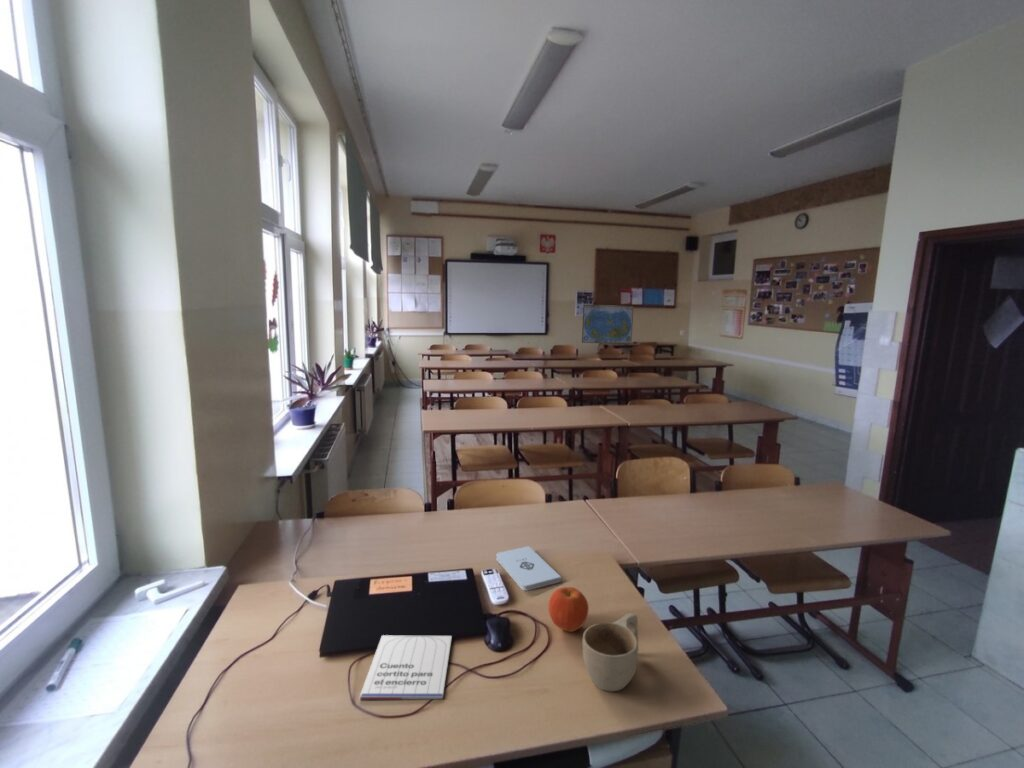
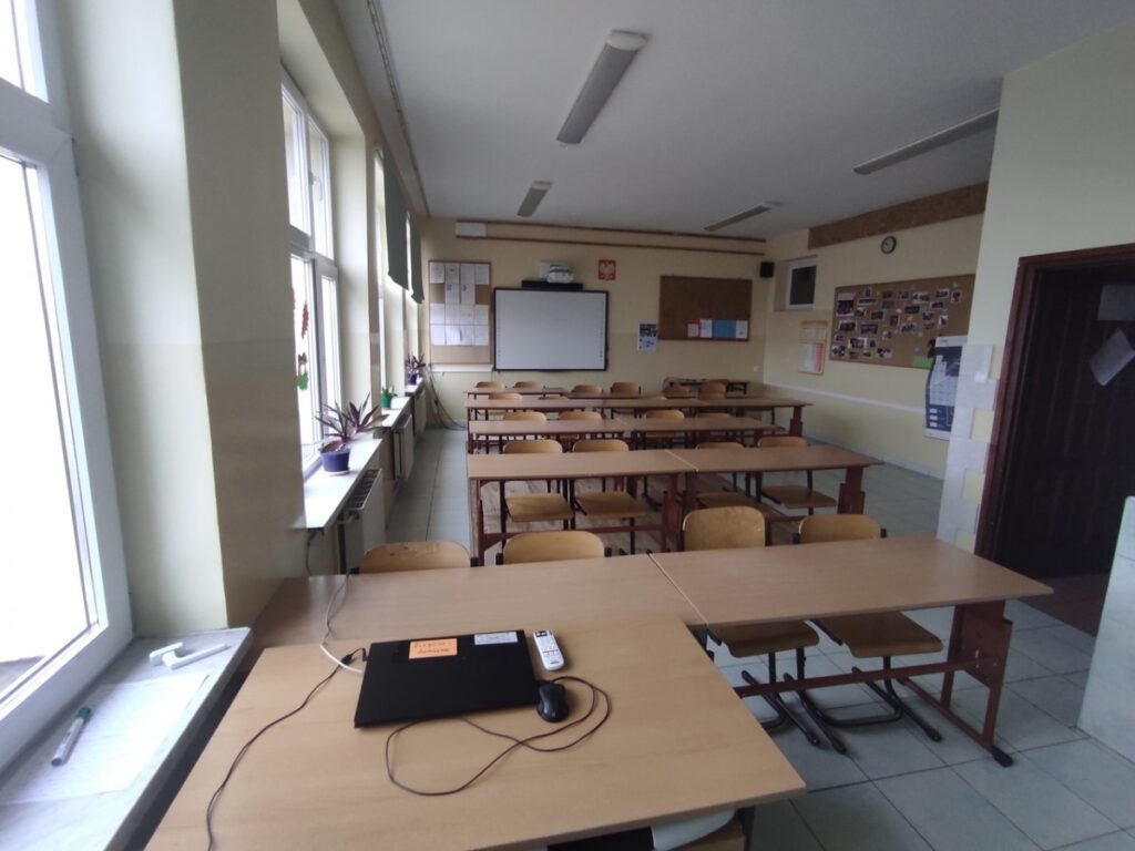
- fruit [547,586,590,633]
- world map [581,304,635,345]
- notebook [359,634,453,700]
- notepad [495,545,562,592]
- cup [582,612,639,692]
